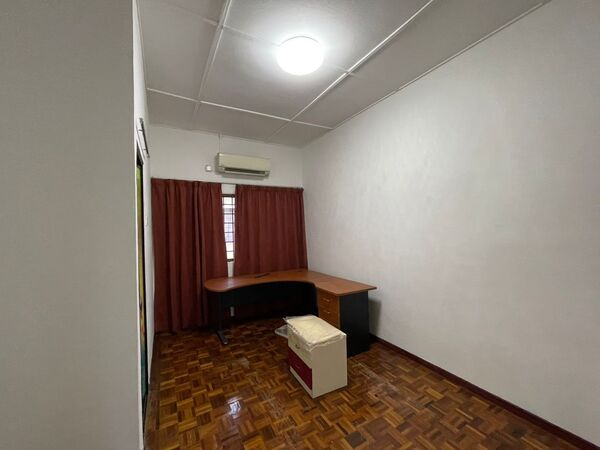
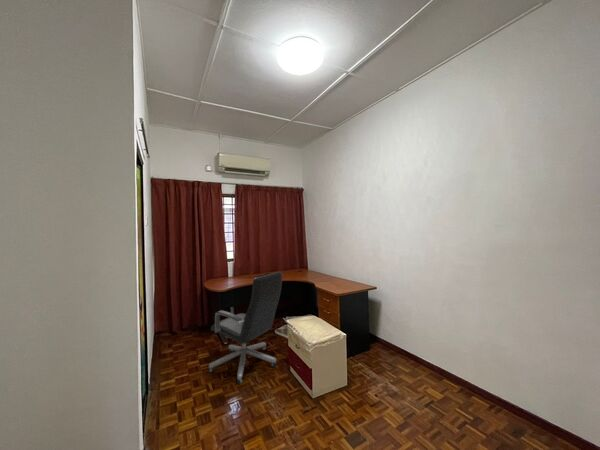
+ office chair [208,271,283,385]
